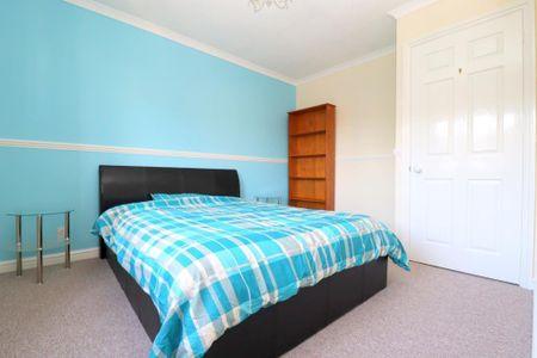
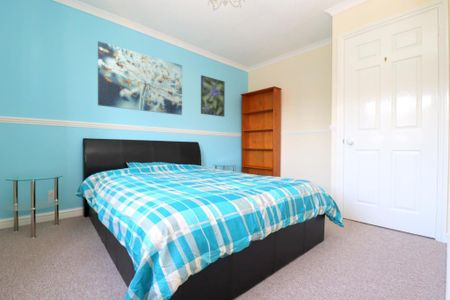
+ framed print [200,74,226,118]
+ wall art [97,40,183,116]
